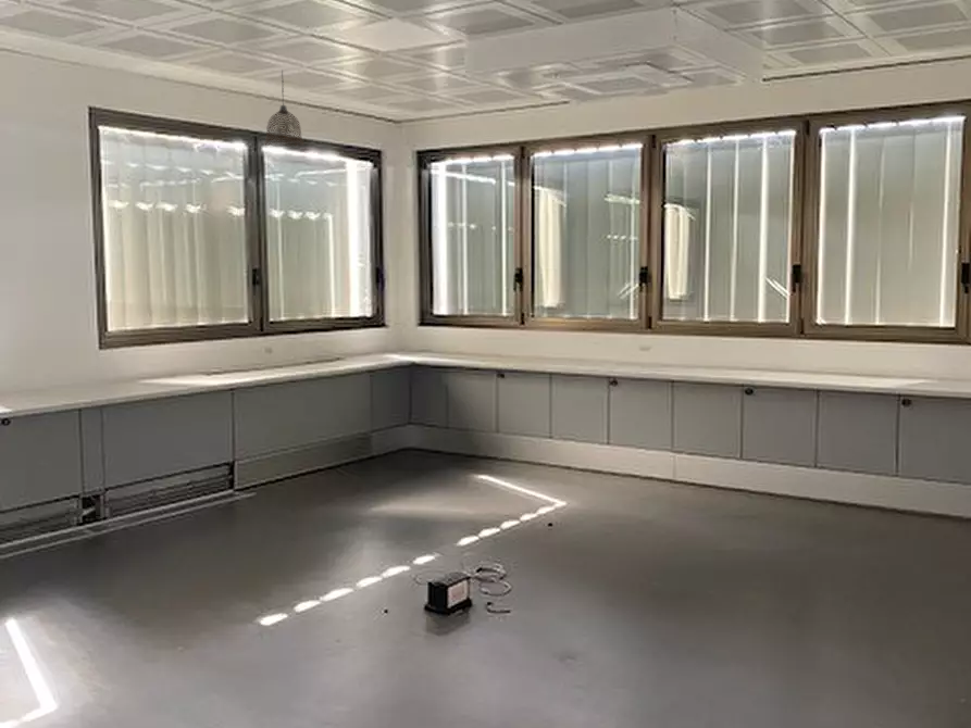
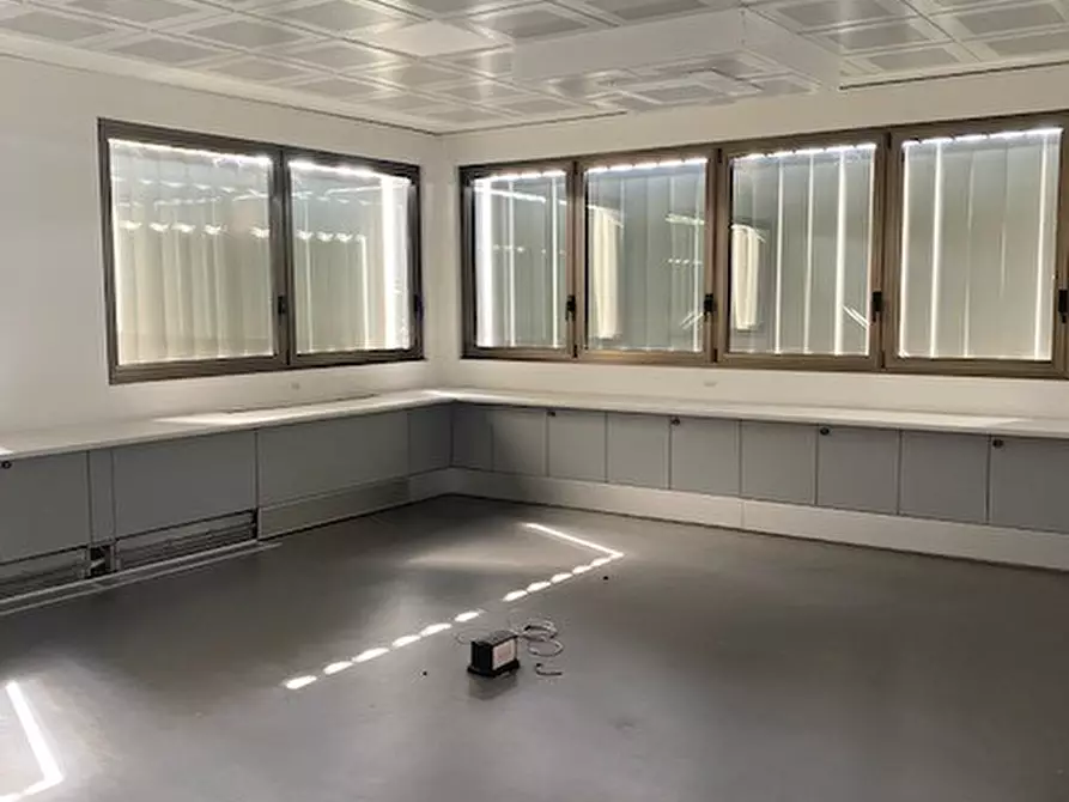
- pendant lamp [263,68,304,148]
